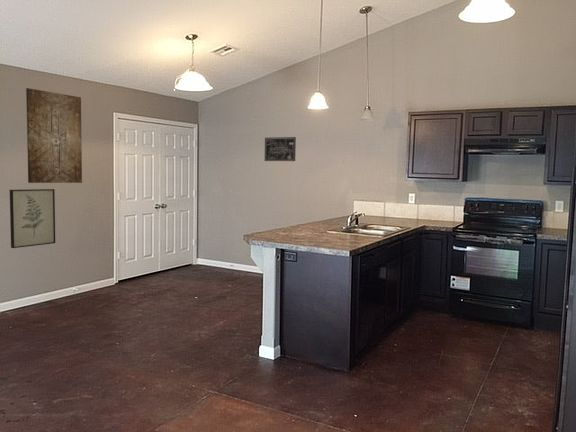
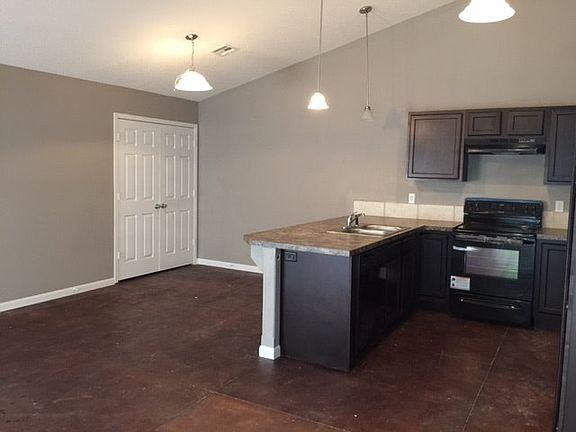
- wall art [25,87,83,184]
- wall art [9,188,56,249]
- wall art [264,136,297,162]
